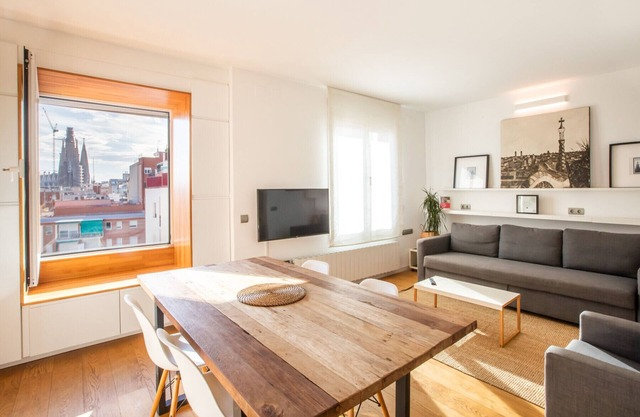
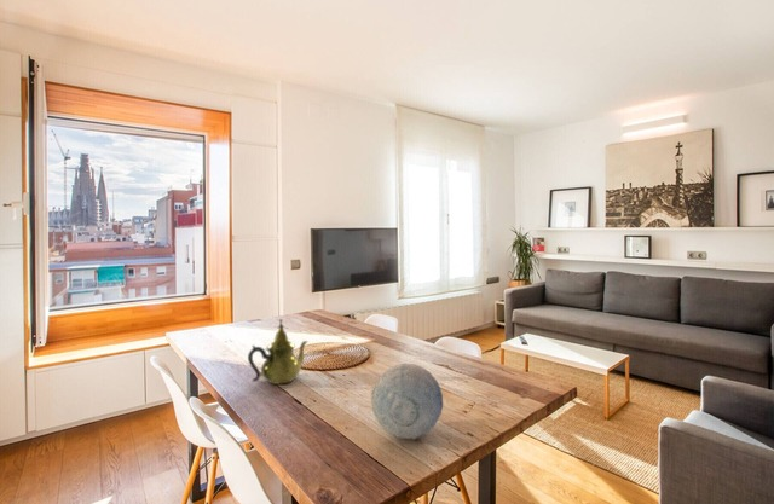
+ teapot [247,318,310,386]
+ decorative orb [370,363,444,440]
